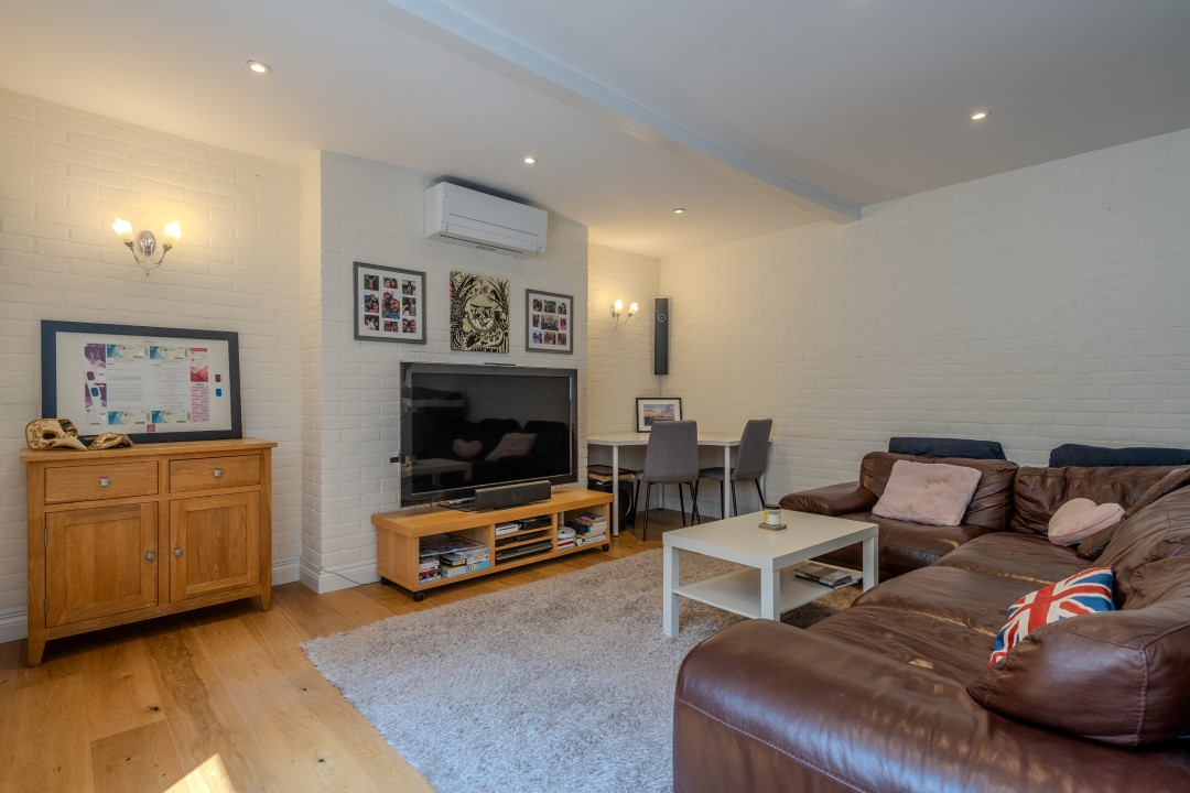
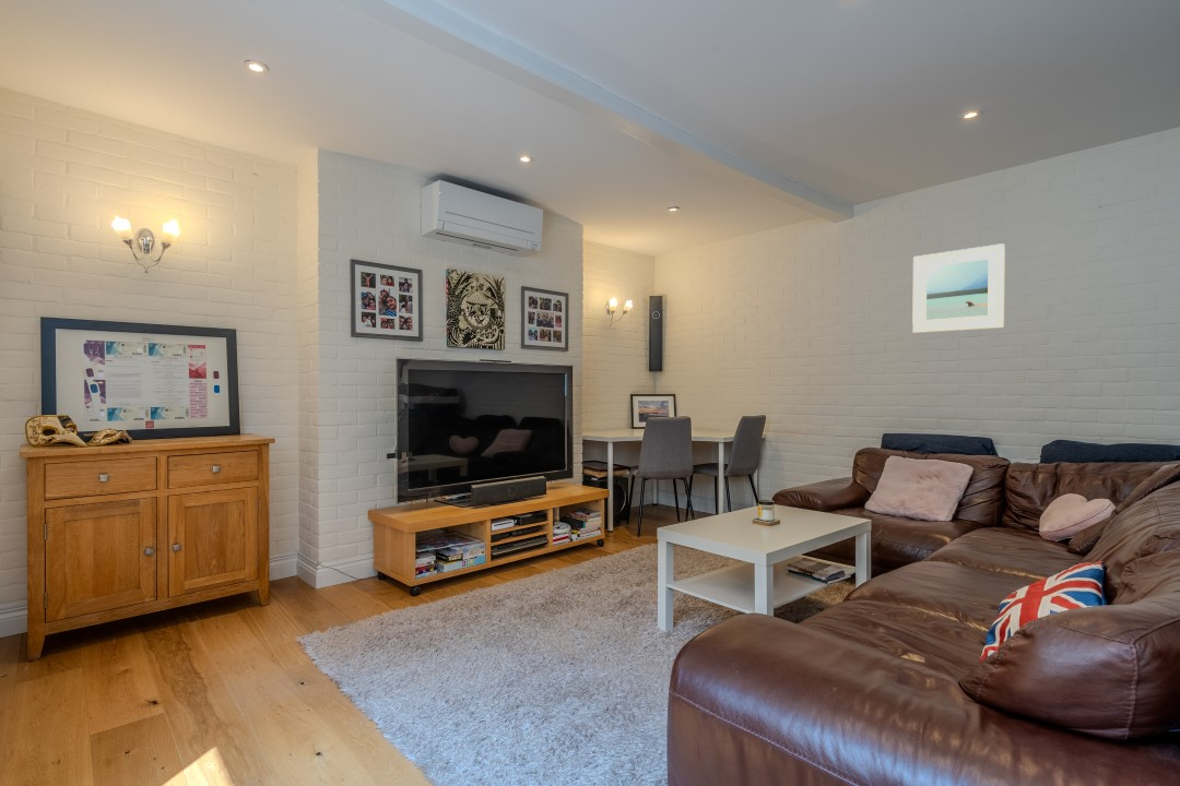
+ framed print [911,242,1006,334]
